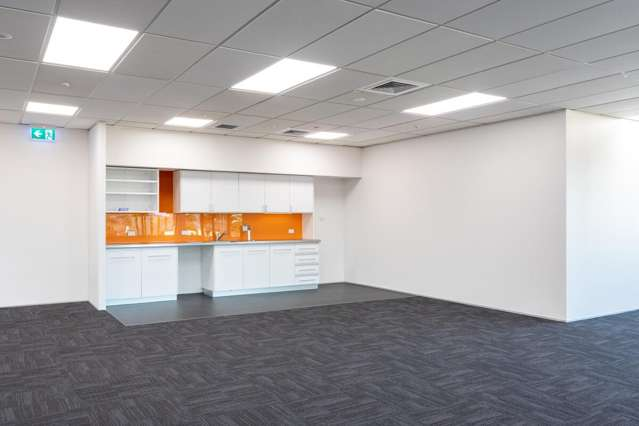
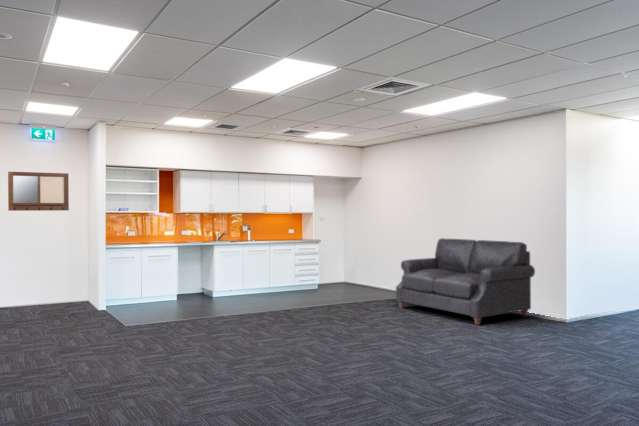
+ sofa [395,237,536,326]
+ writing board [7,171,70,212]
